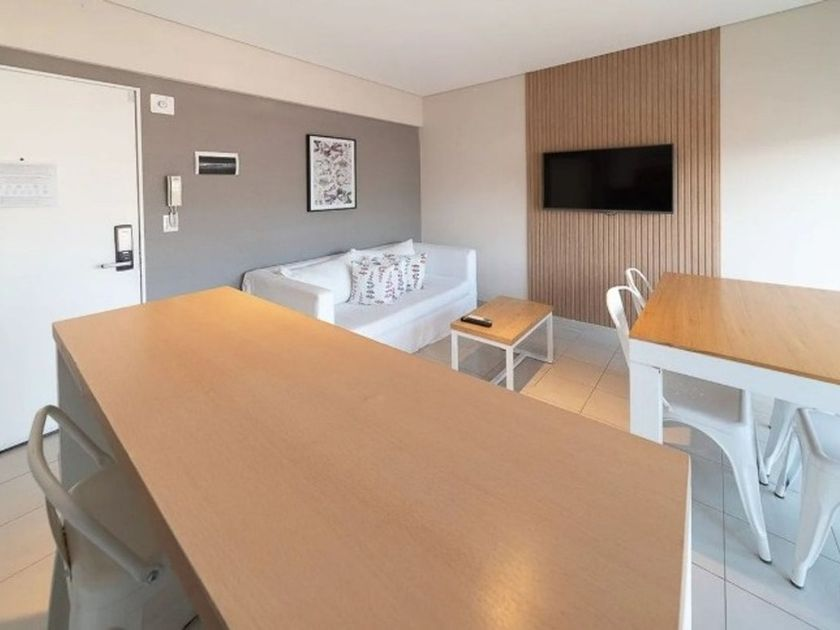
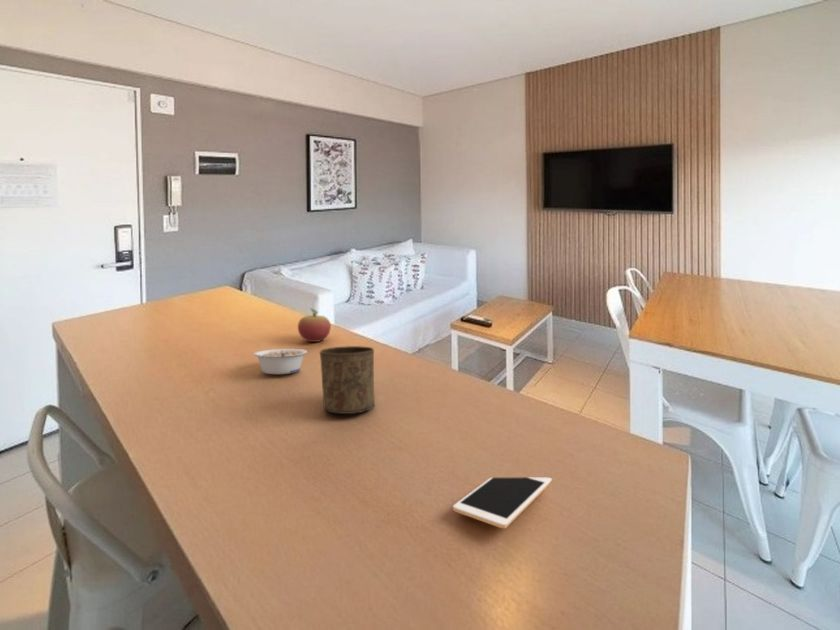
+ cell phone [452,476,553,529]
+ cup [319,345,376,415]
+ fruit [297,307,332,343]
+ legume [253,348,308,375]
